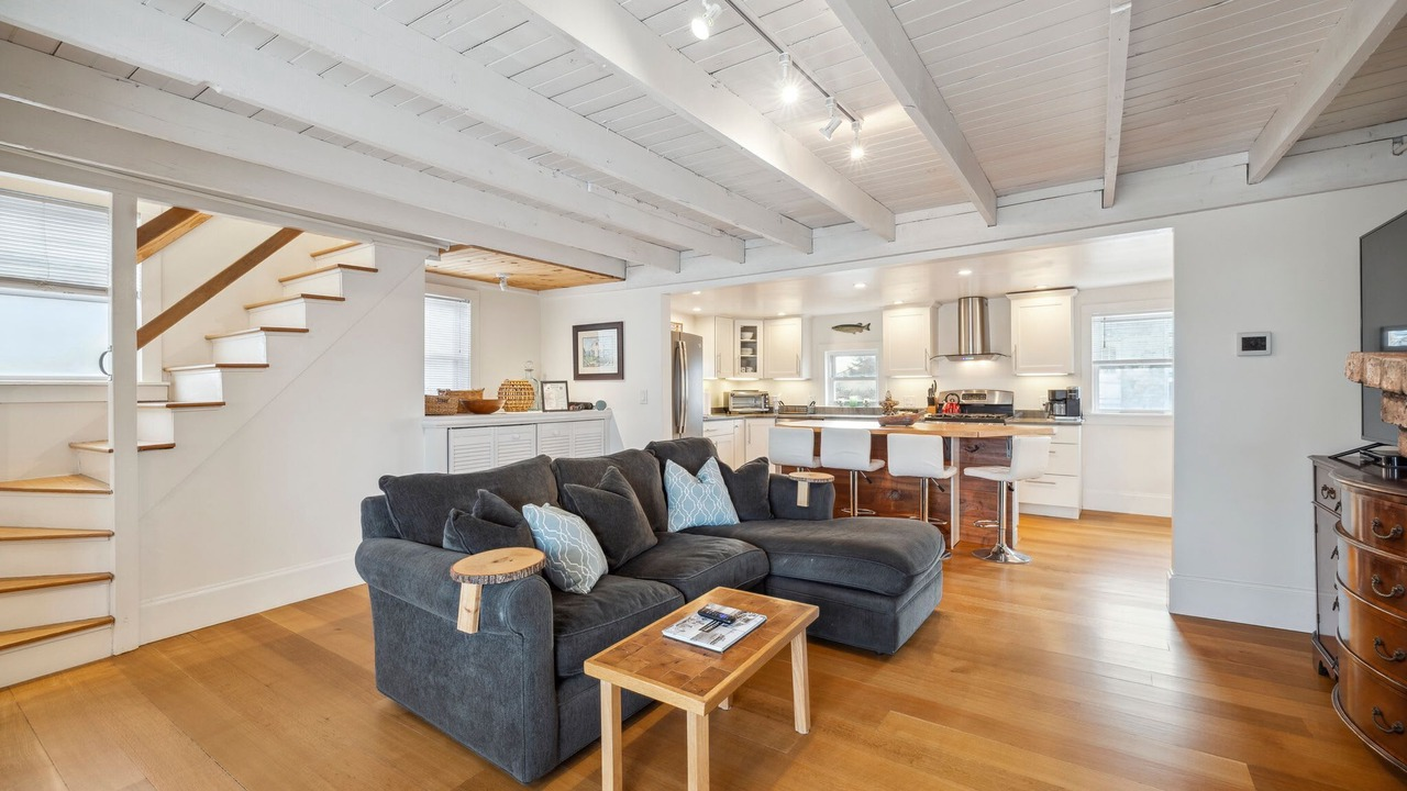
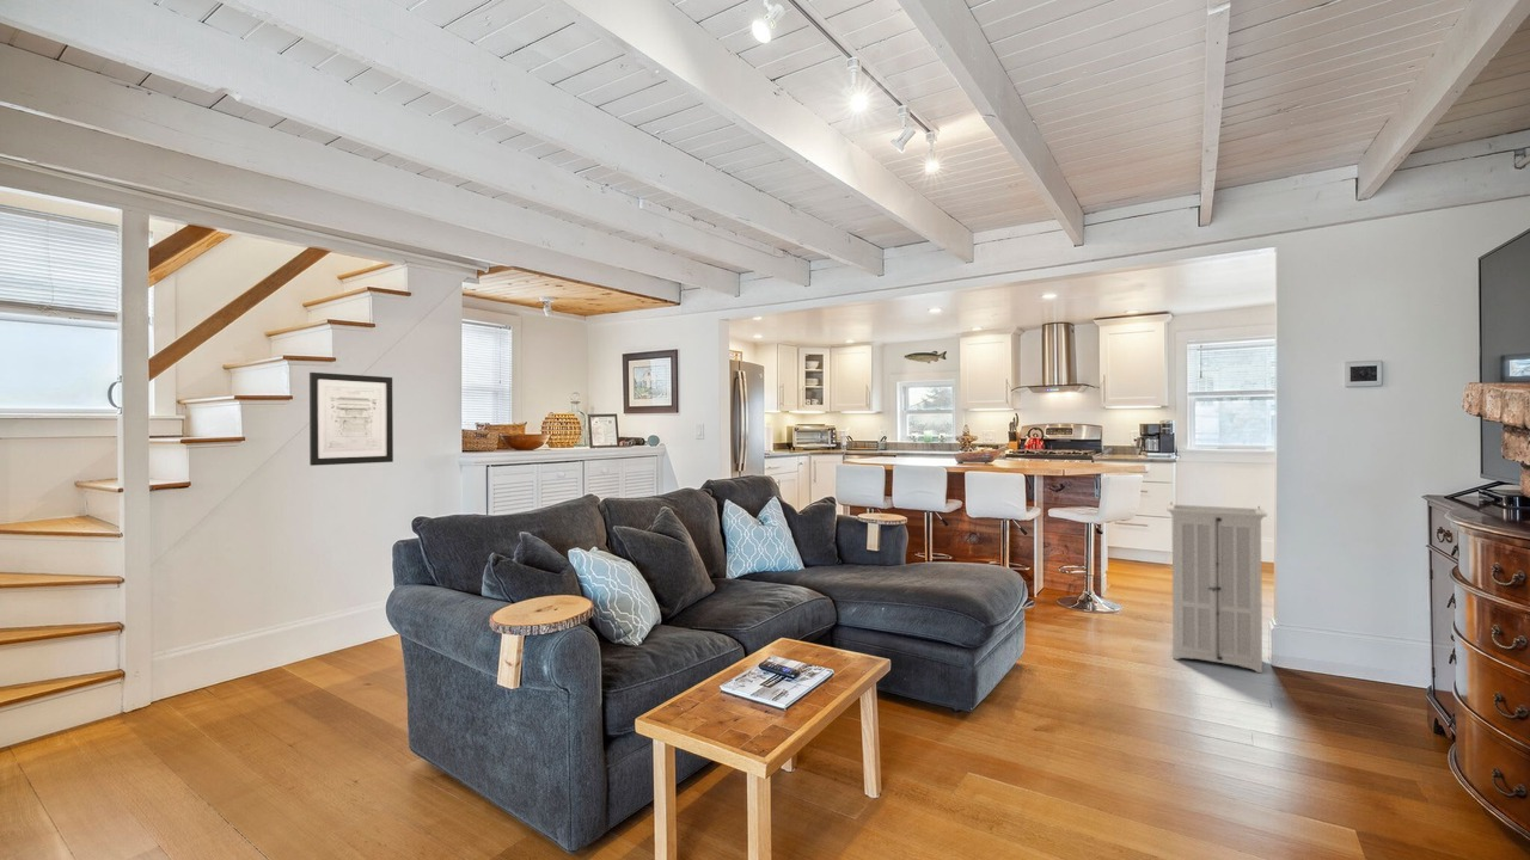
+ wall art [308,371,394,467]
+ storage cabinet [1165,500,1268,674]
